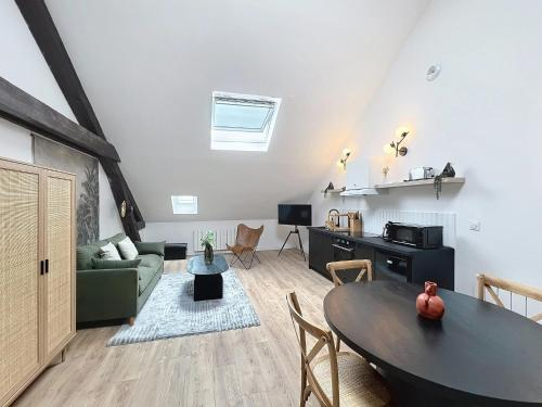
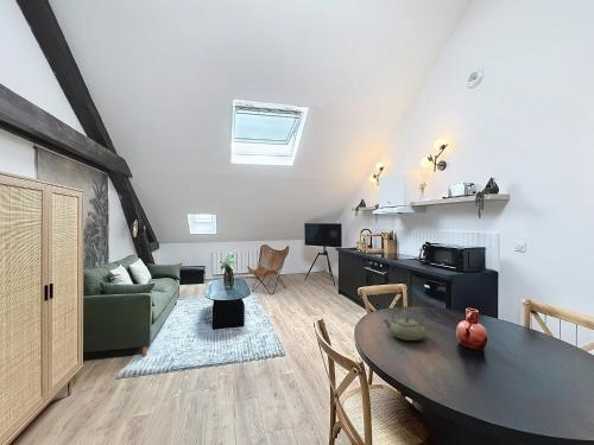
+ teapot [383,306,428,342]
